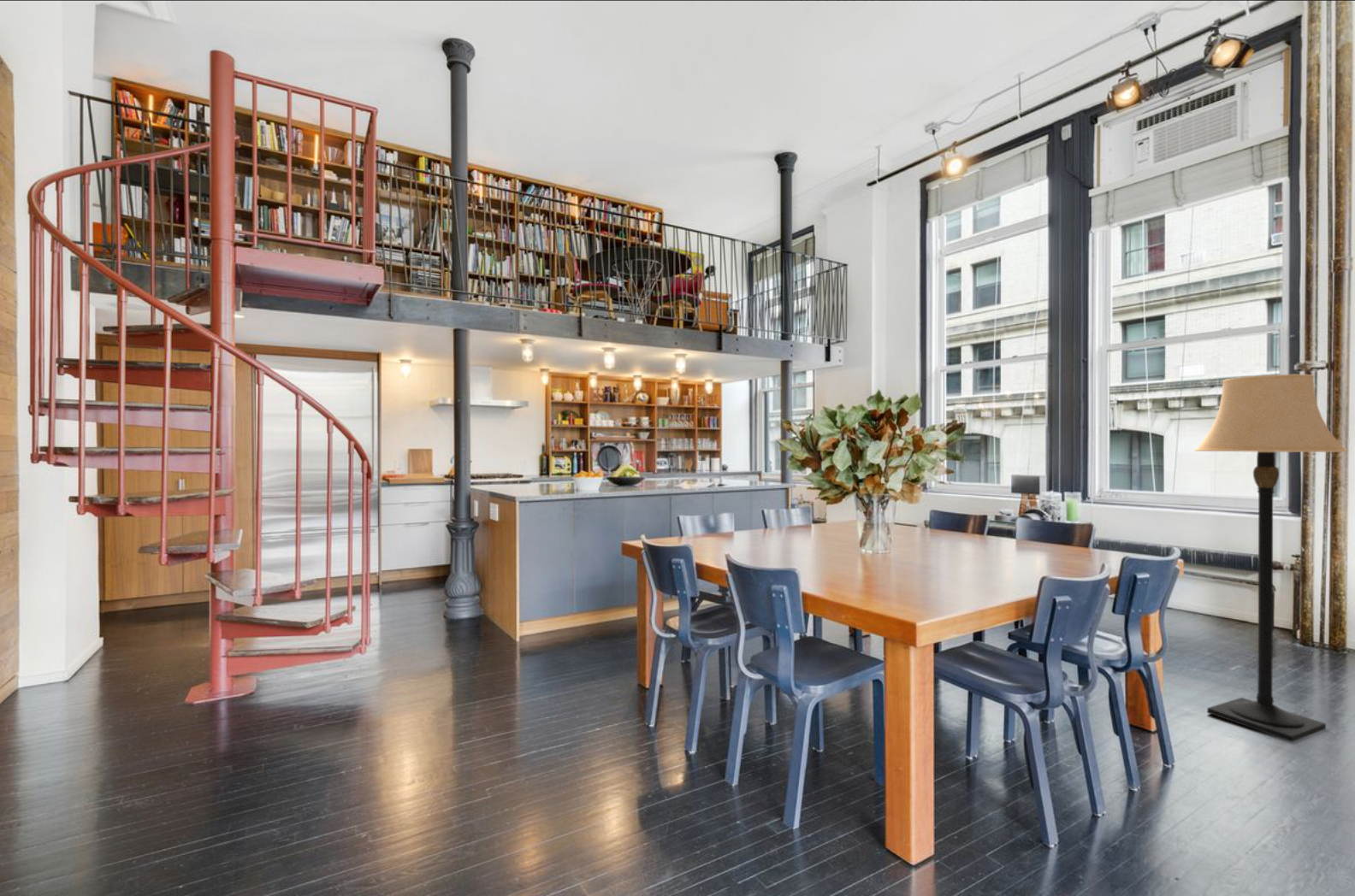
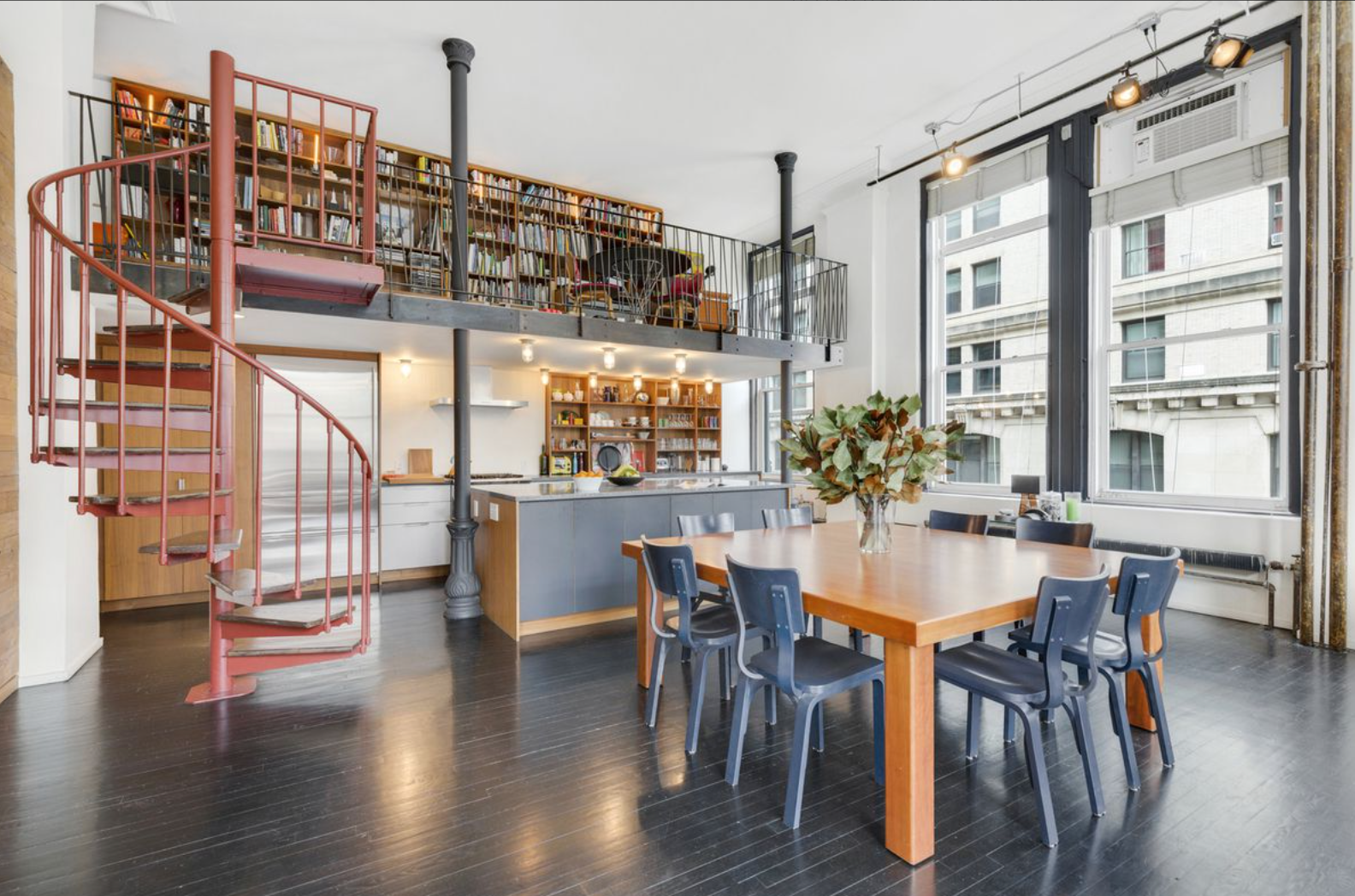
- lamp [1192,374,1349,743]
